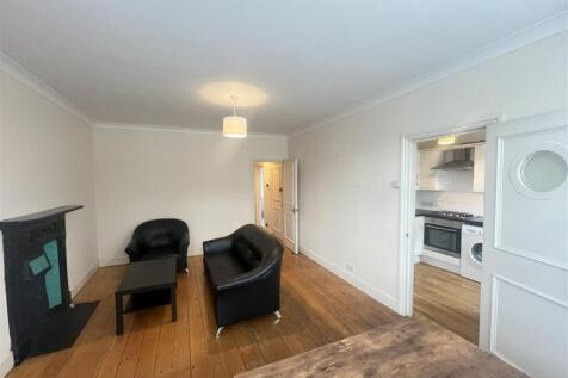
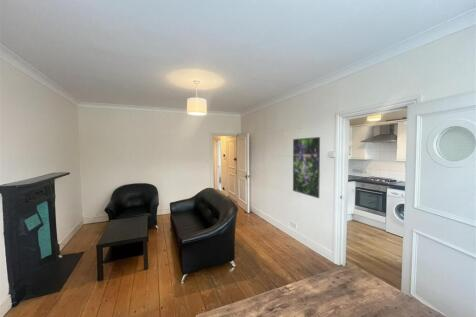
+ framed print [292,136,321,199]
